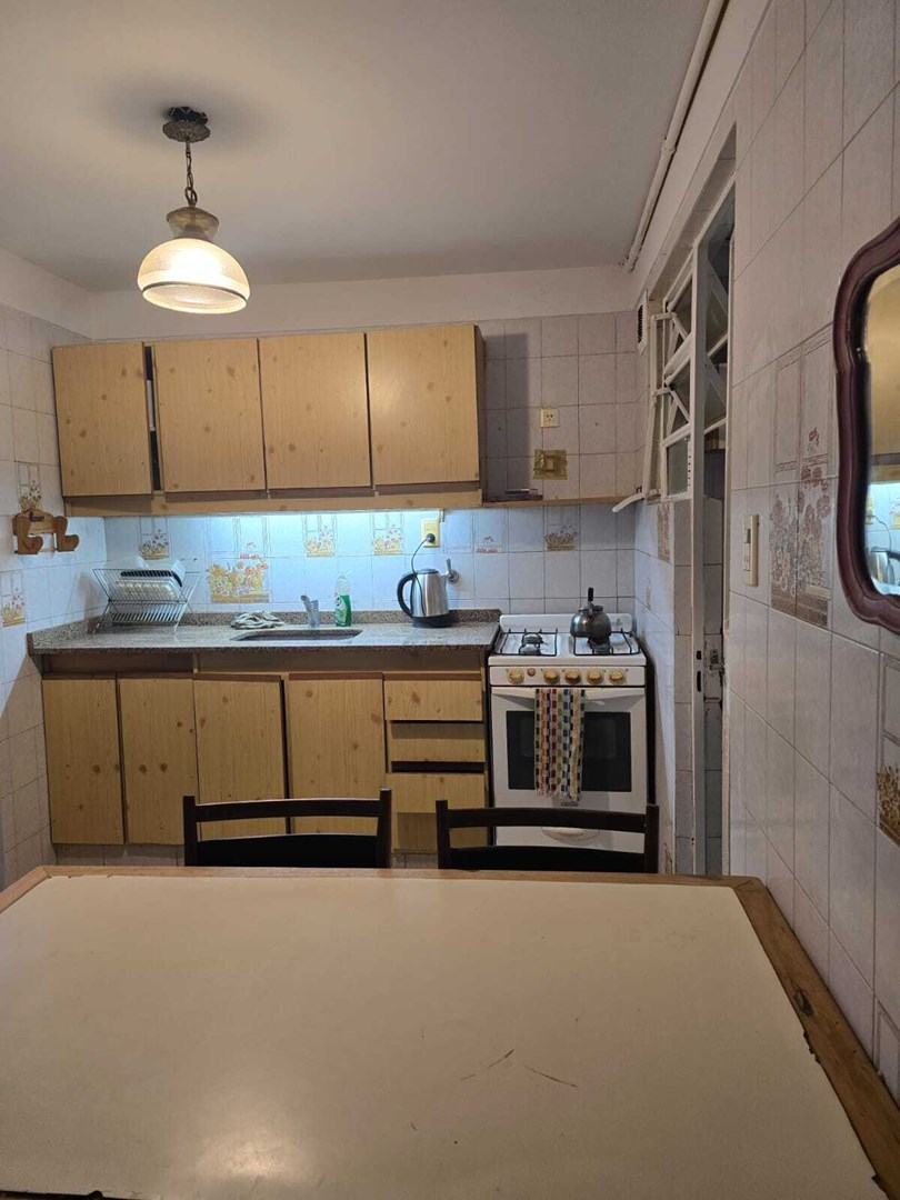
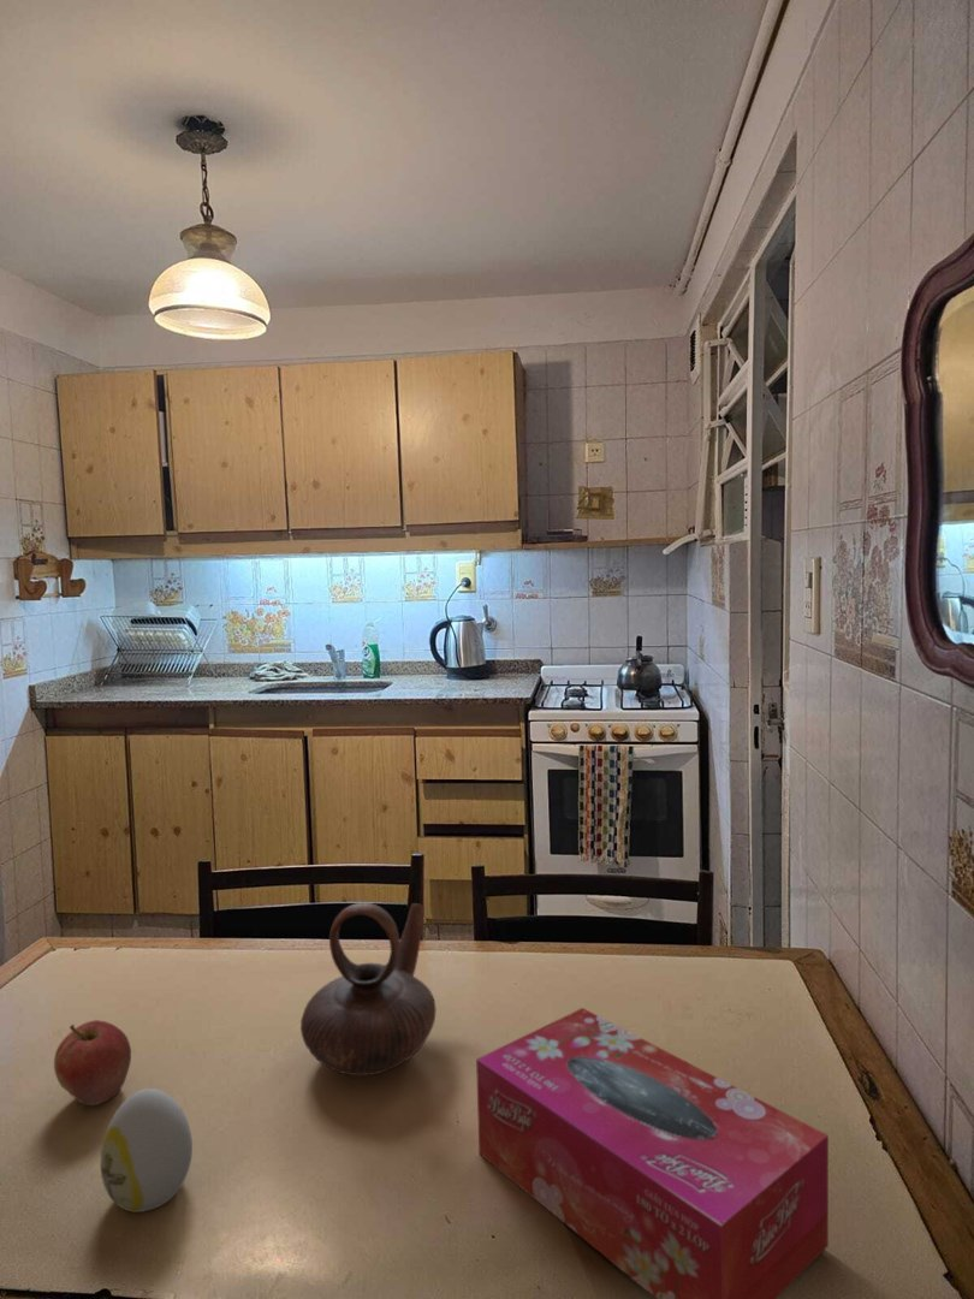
+ fruit [53,1019,132,1107]
+ decorative egg [100,1087,194,1214]
+ teapot [299,902,438,1076]
+ tissue box [475,1007,830,1299]
